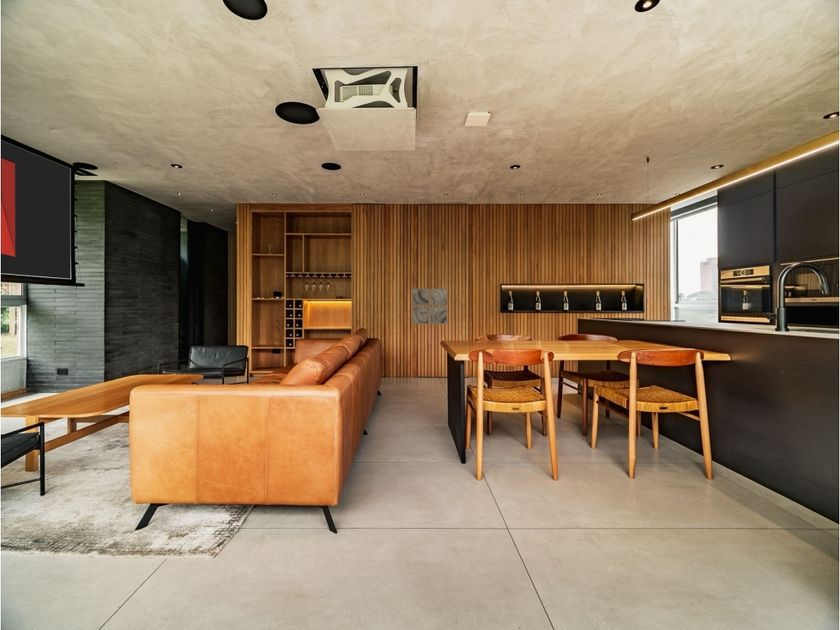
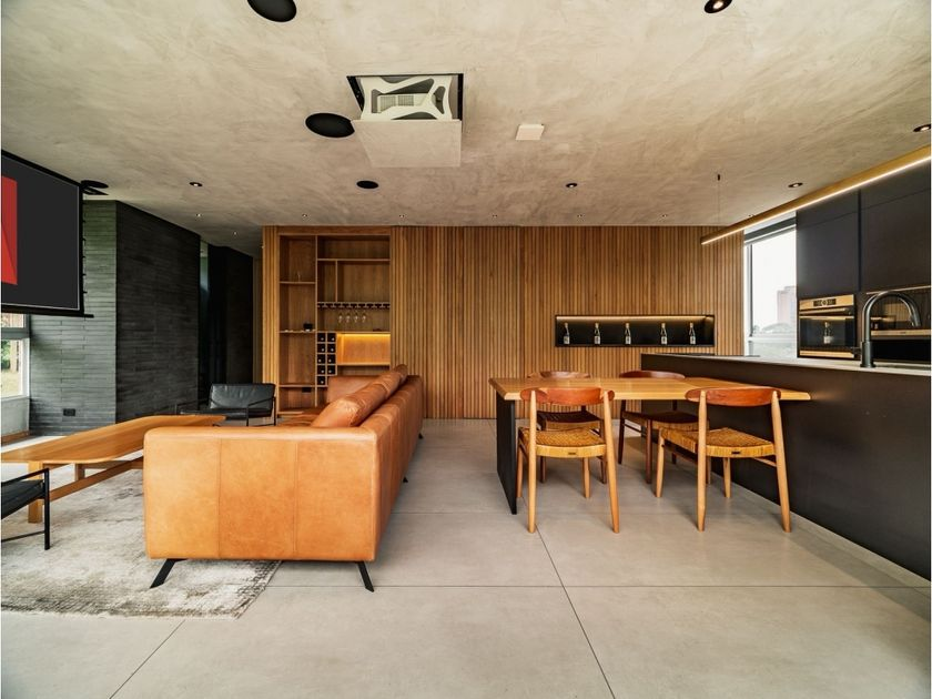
- wall art [411,288,448,325]
